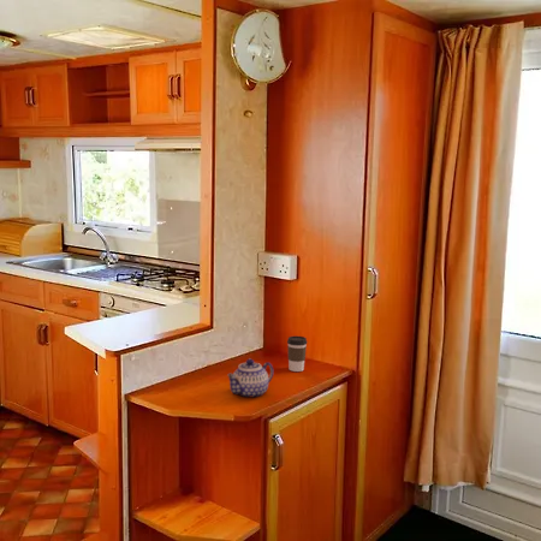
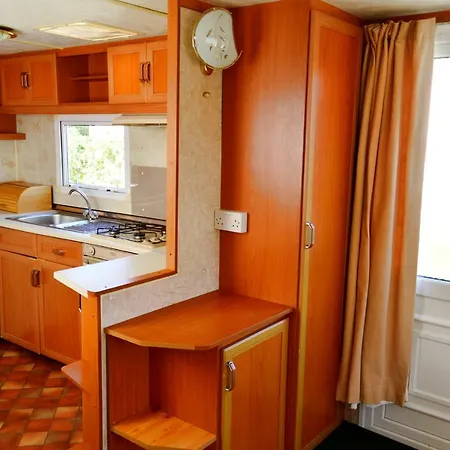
- coffee cup [286,335,308,373]
- teapot [226,357,274,398]
